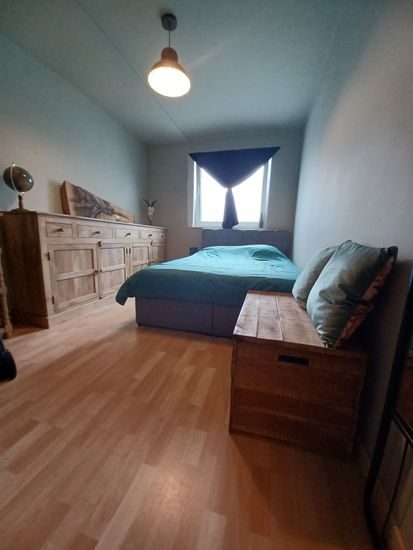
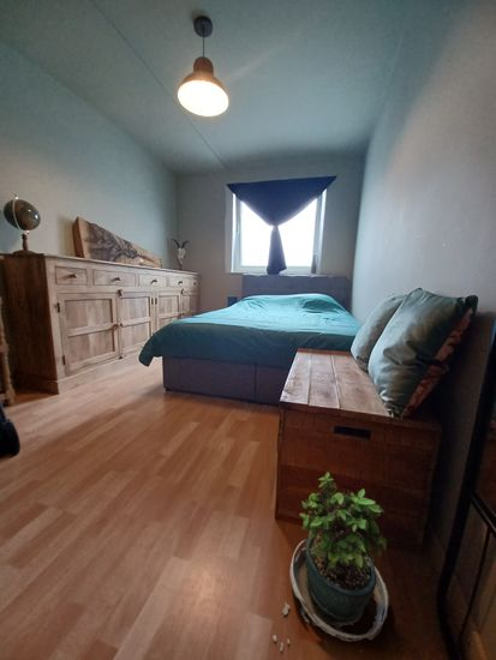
+ potted plant [271,470,390,653]
